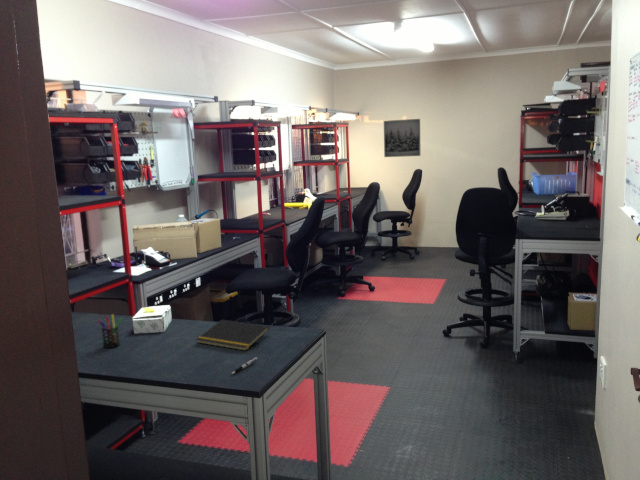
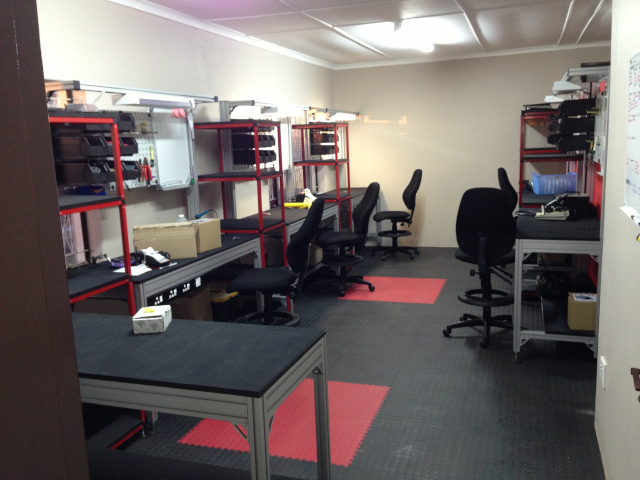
- pen holder [97,313,122,349]
- wall art [383,118,421,158]
- pen [230,356,258,375]
- notepad [195,319,271,352]
